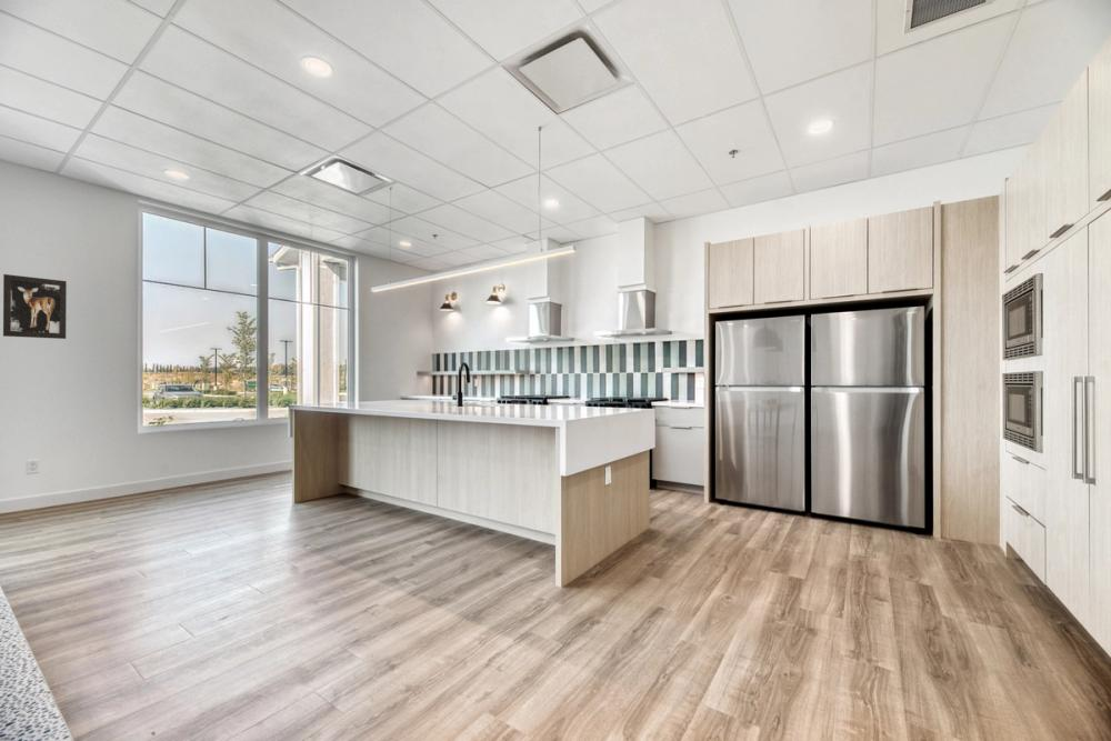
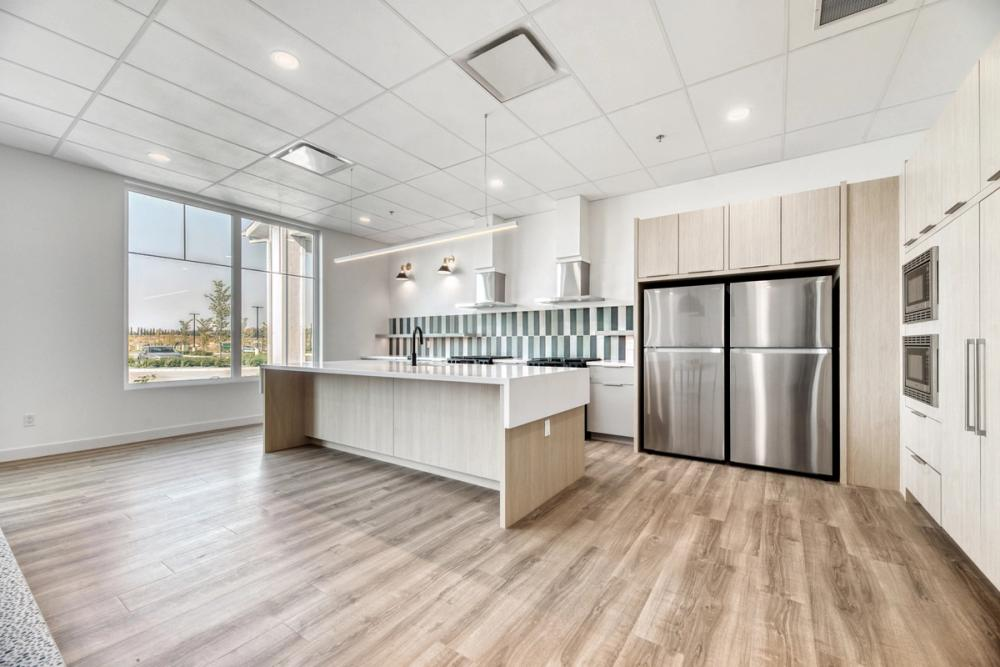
- wall art [2,273,68,340]
